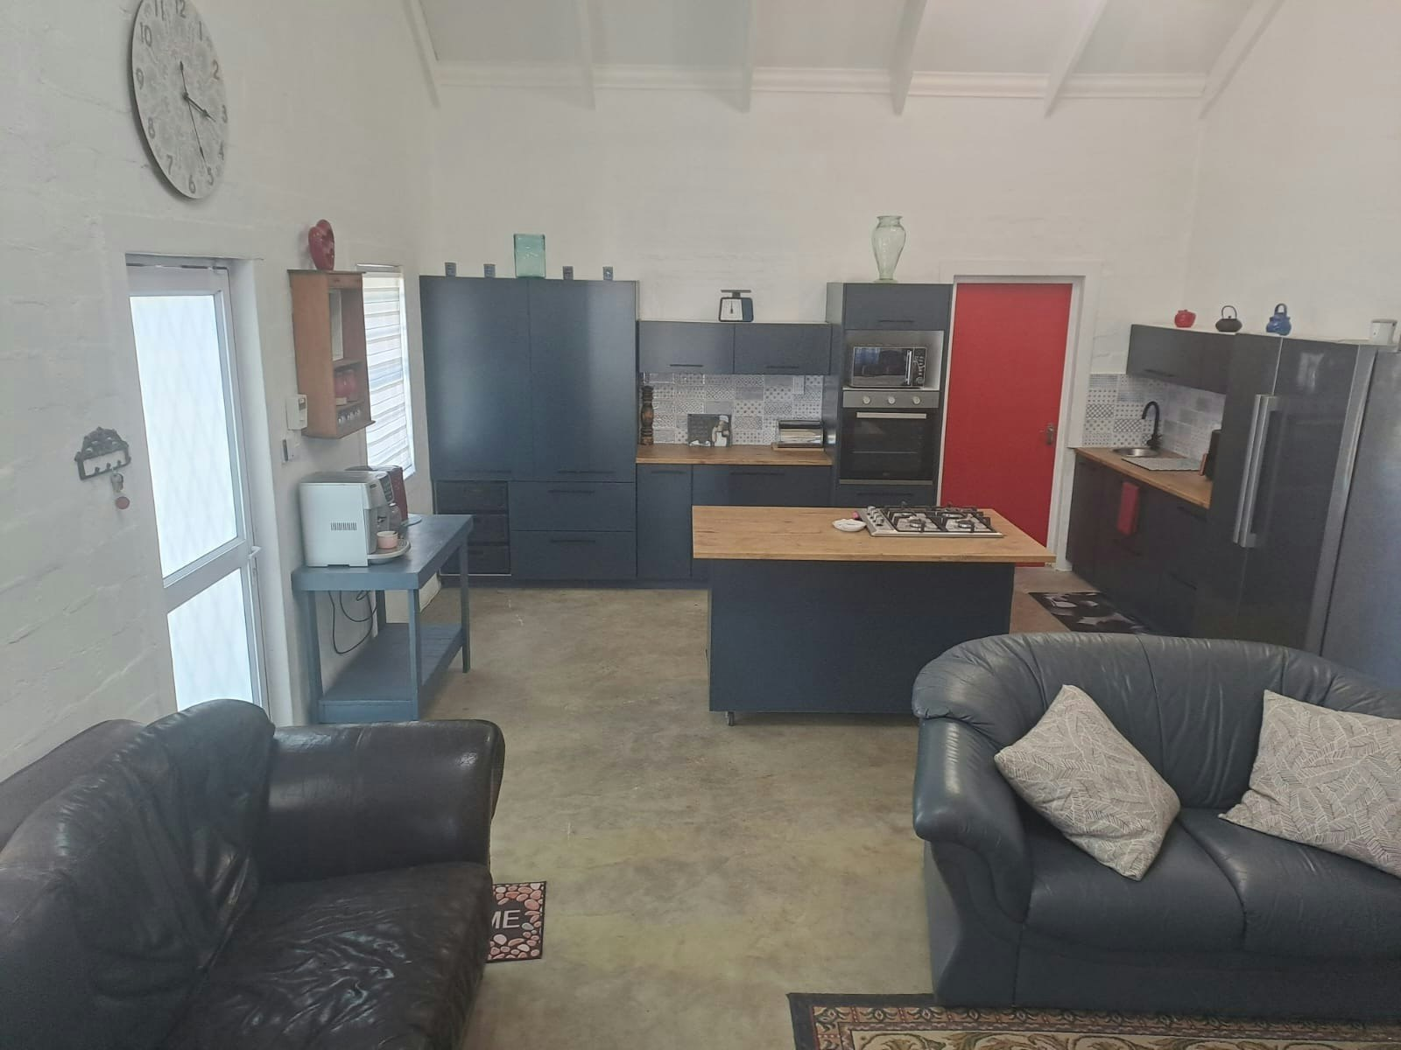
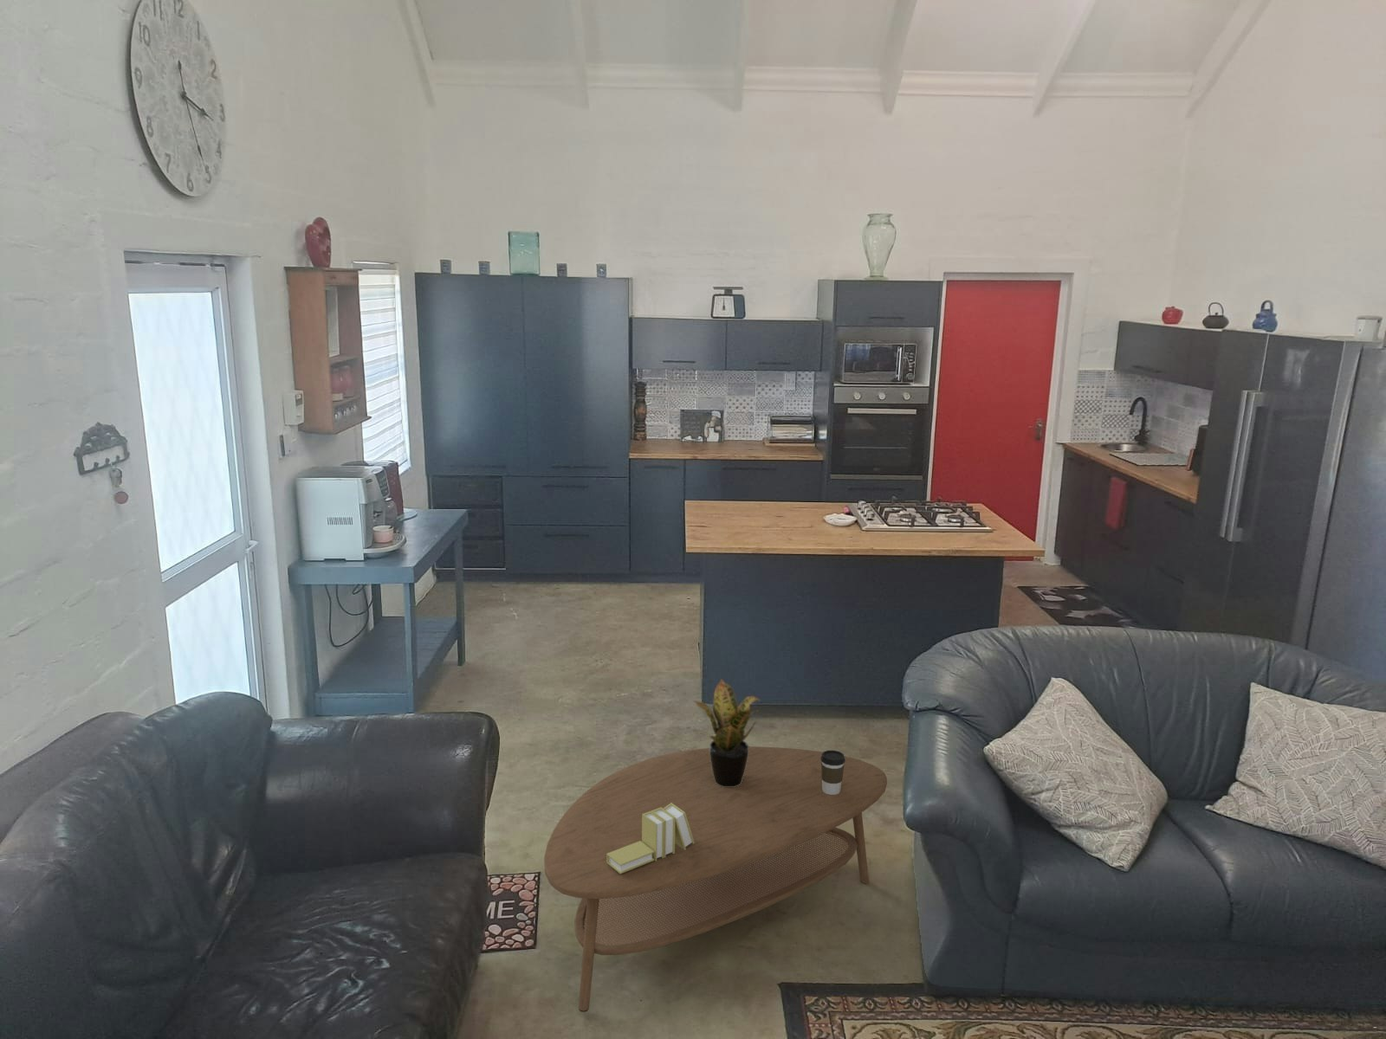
+ coffee table [543,745,888,1013]
+ potted plant [692,678,762,787]
+ coffee cup [821,750,846,795]
+ books [607,802,695,873]
